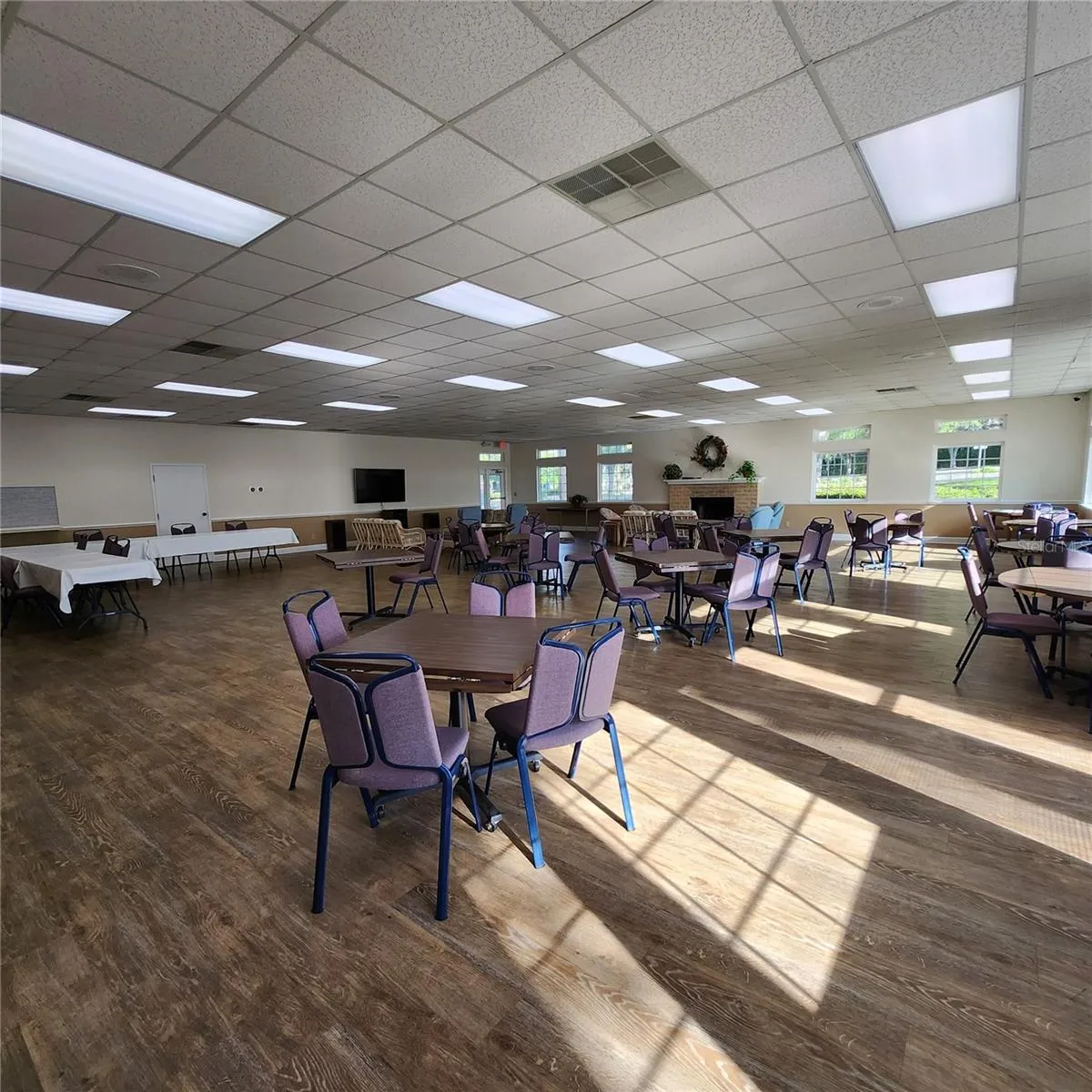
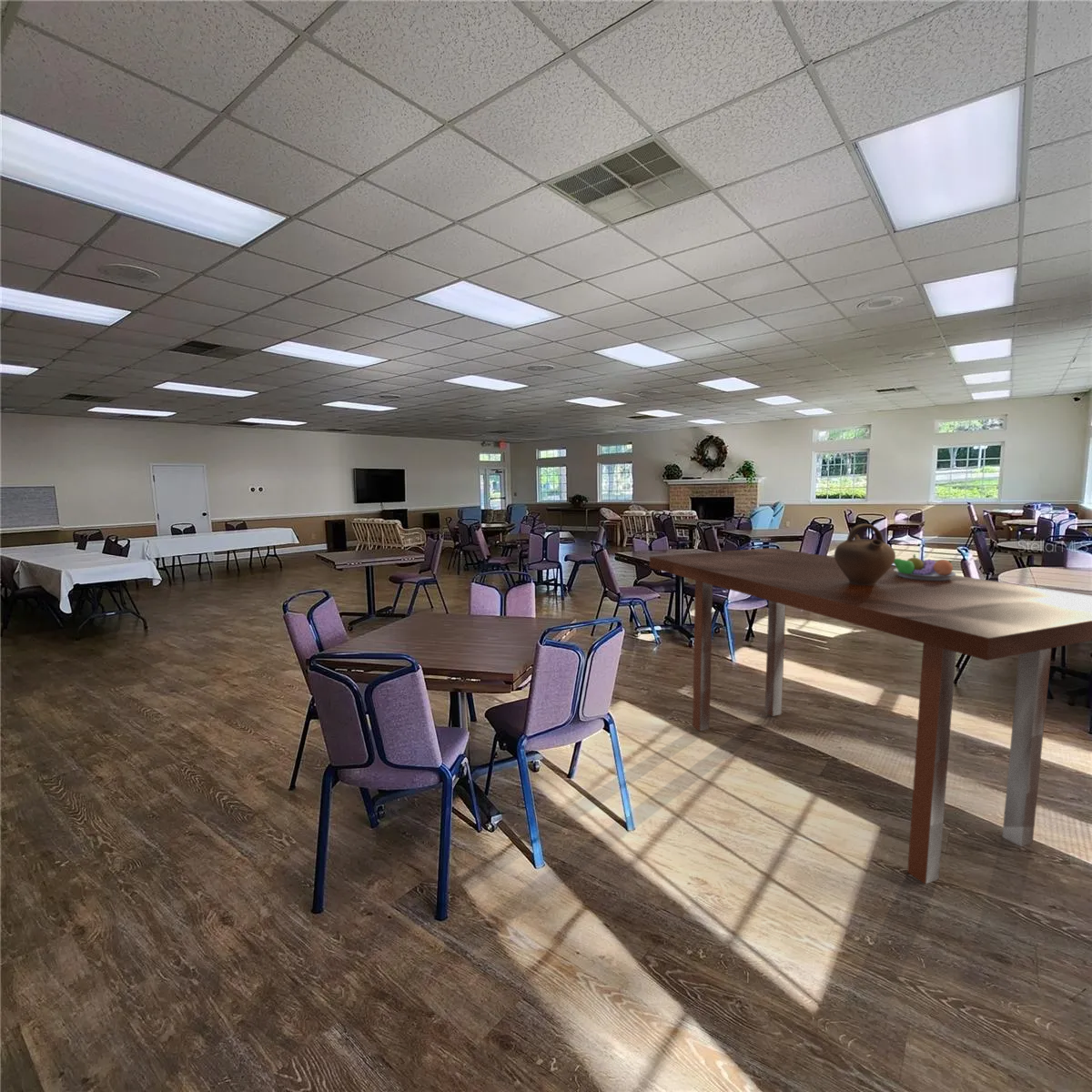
+ jug [834,523,896,585]
+ fruit bowl [894,553,957,581]
+ dining table [649,547,1092,885]
